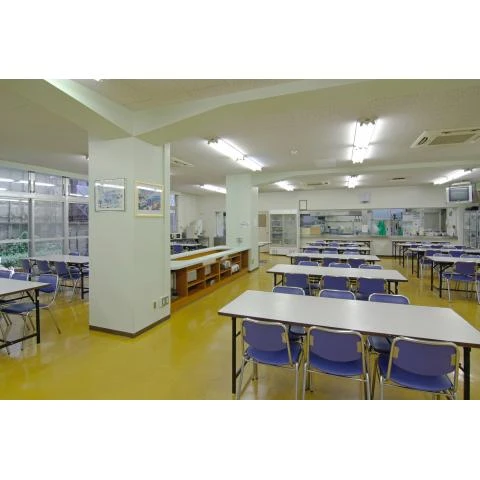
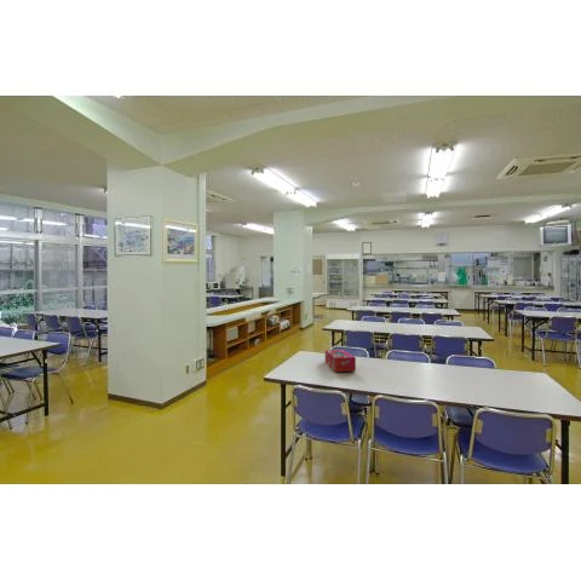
+ tissue box [324,349,357,373]
